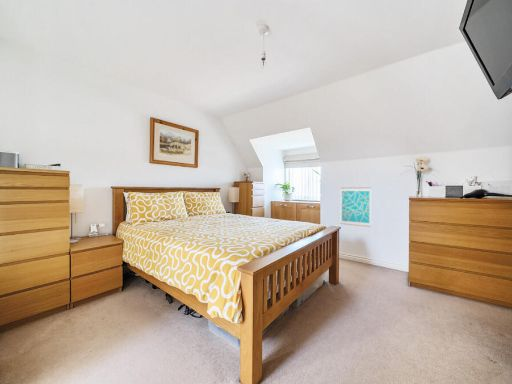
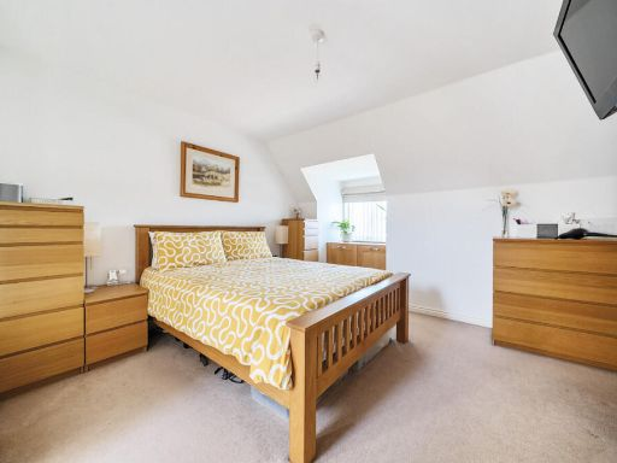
- wall art [340,186,372,228]
